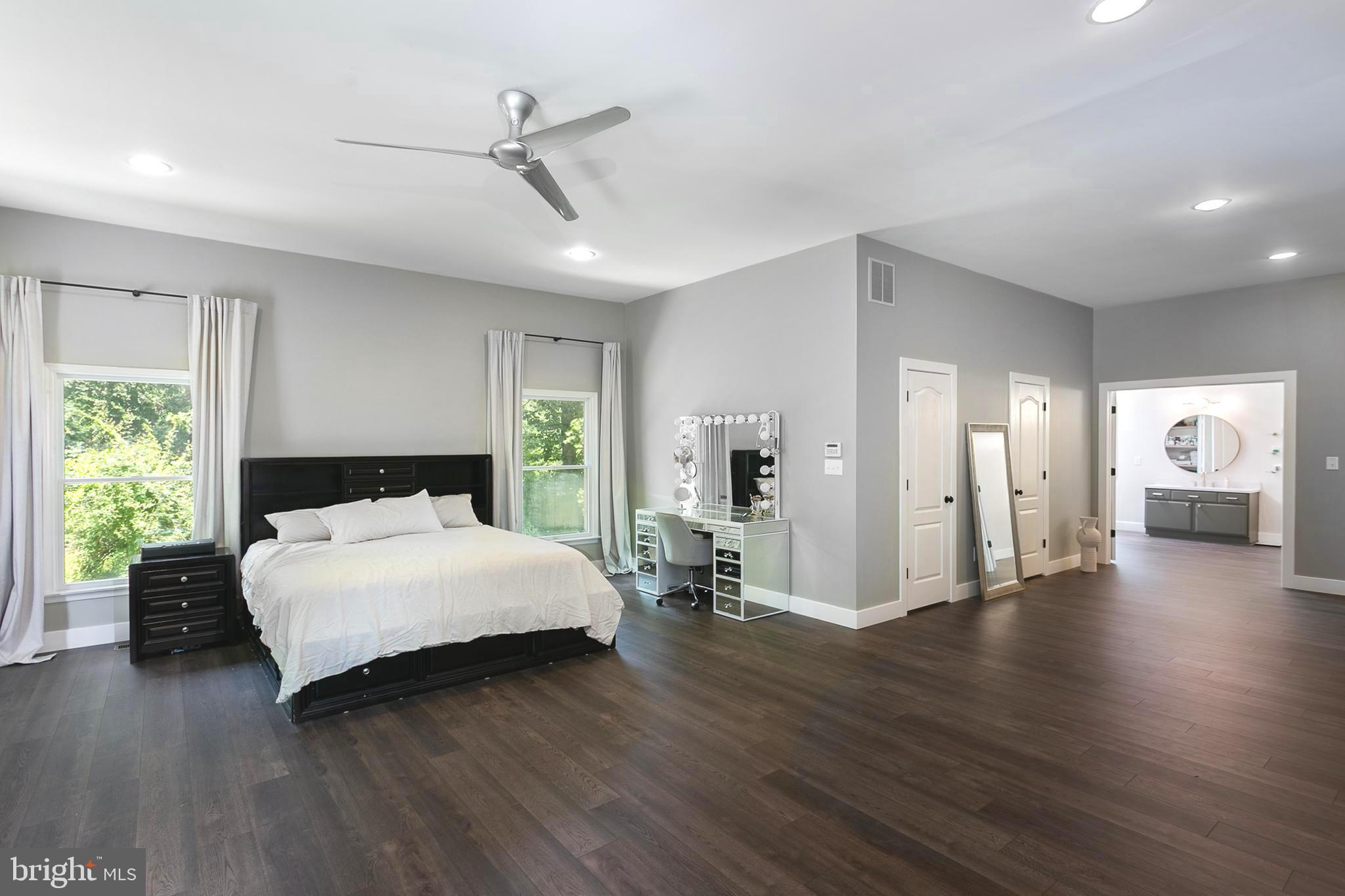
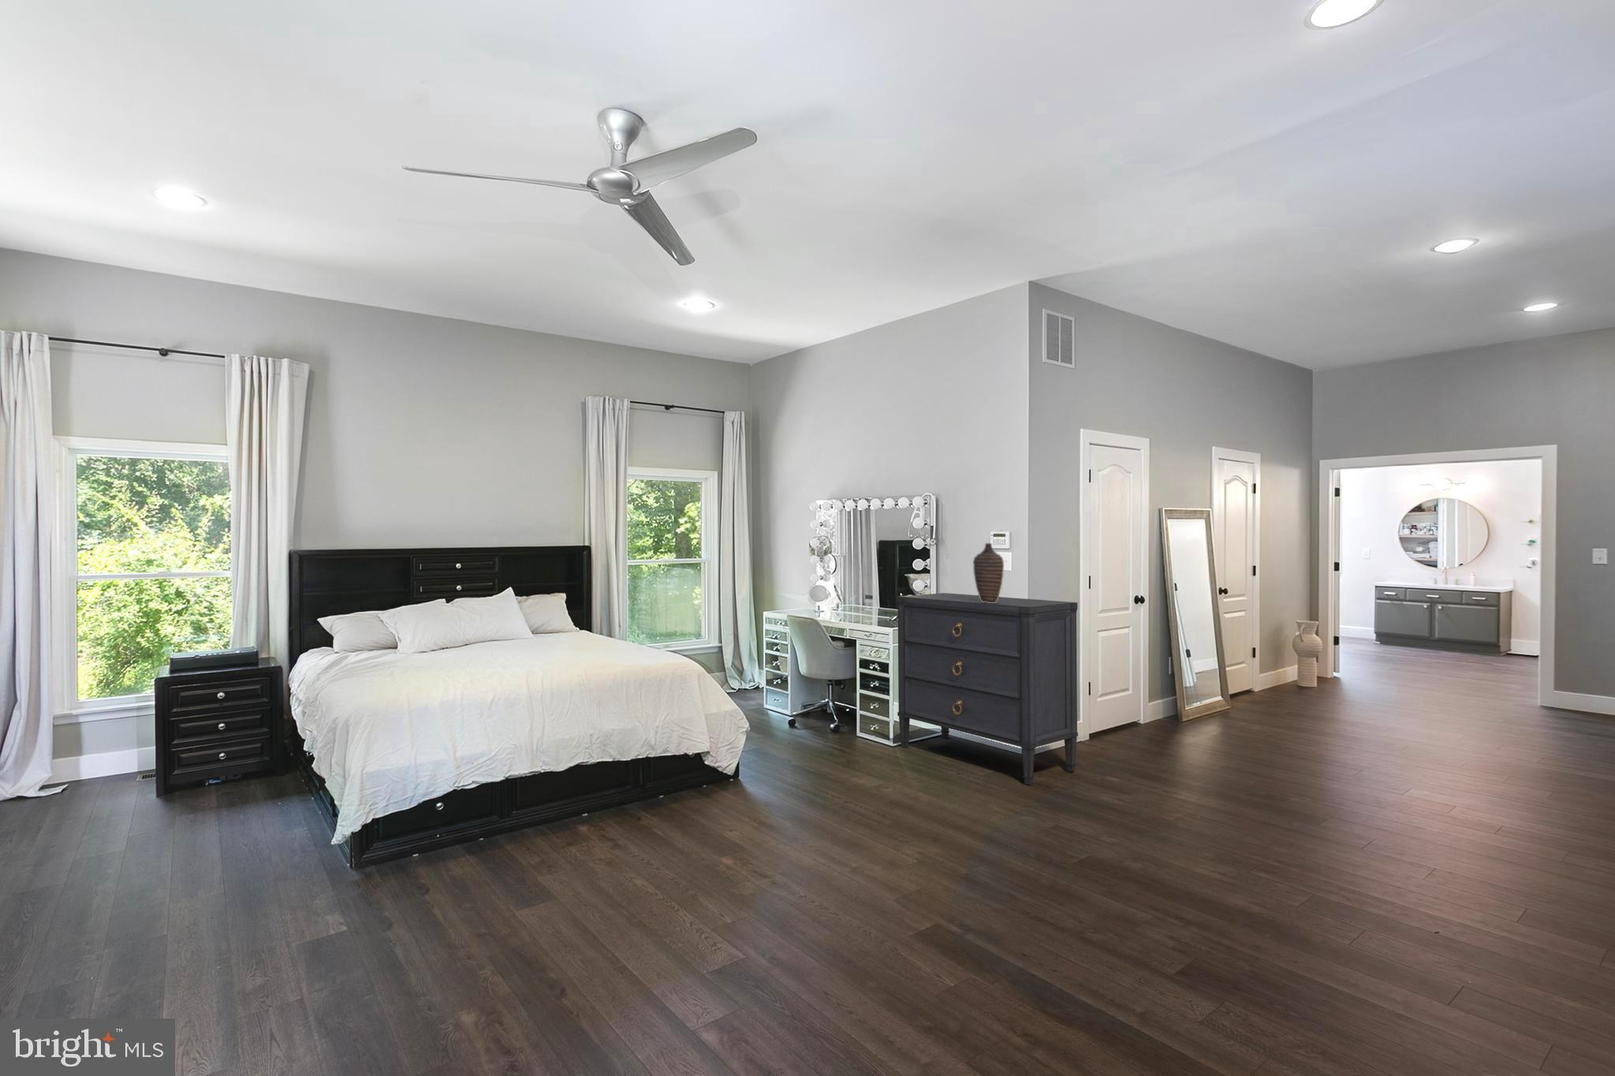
+ decorative vase [973,543,1005,603]
+ dresser [896,592,1078,785]
